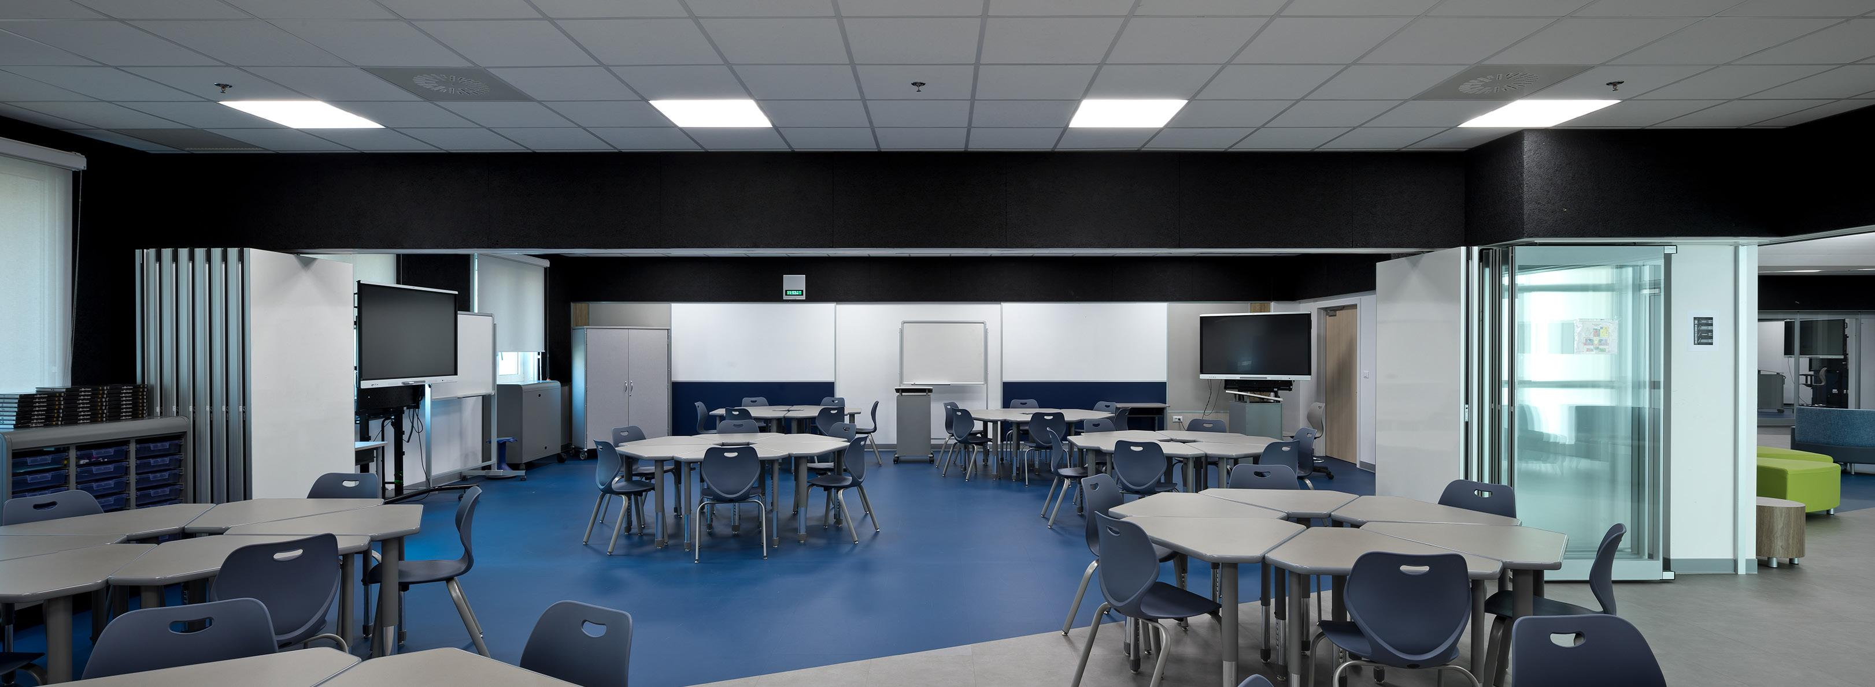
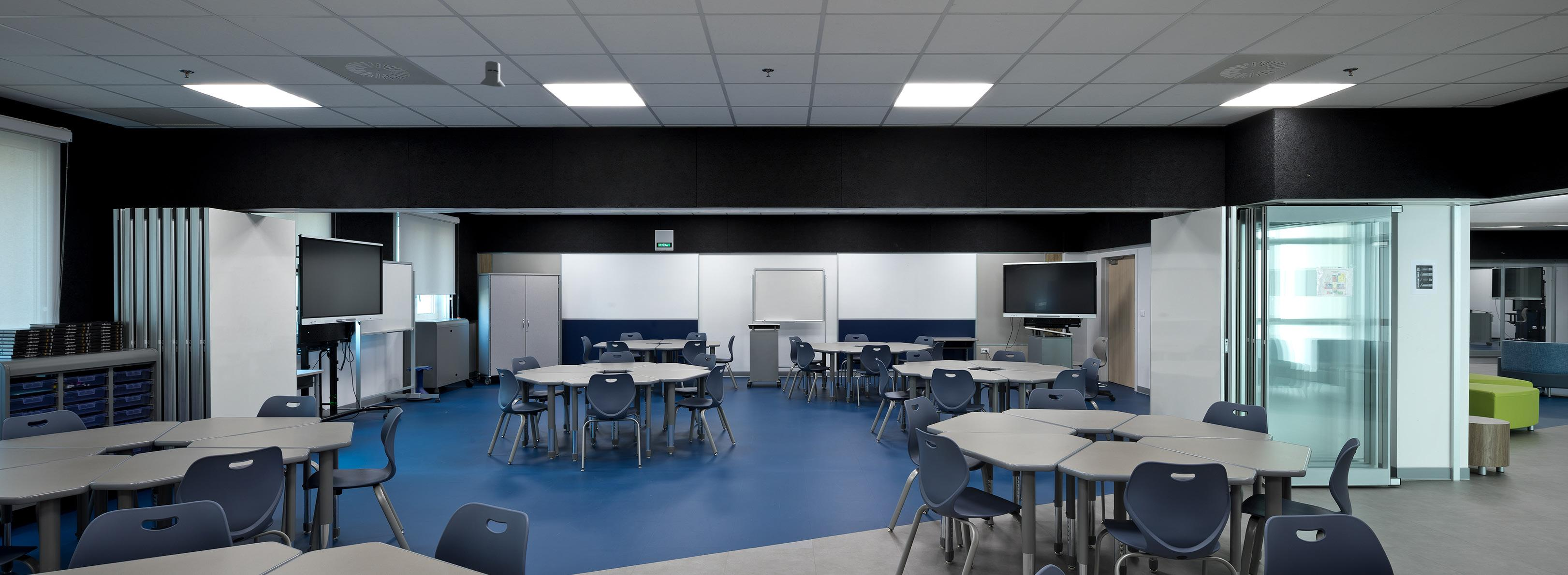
+ knight helmet [480,61,505,87]
